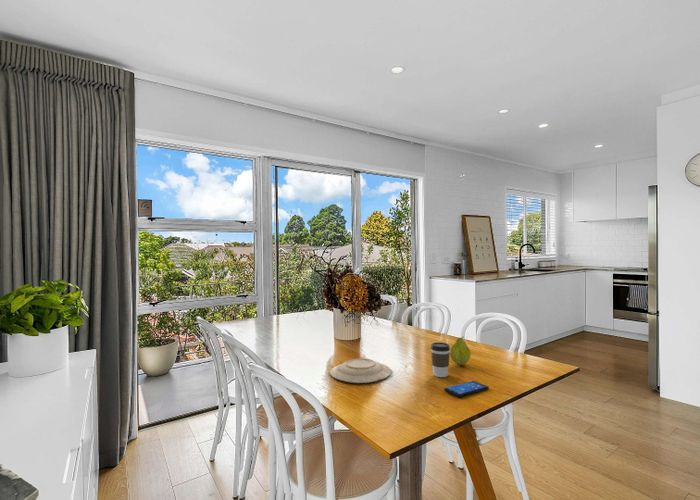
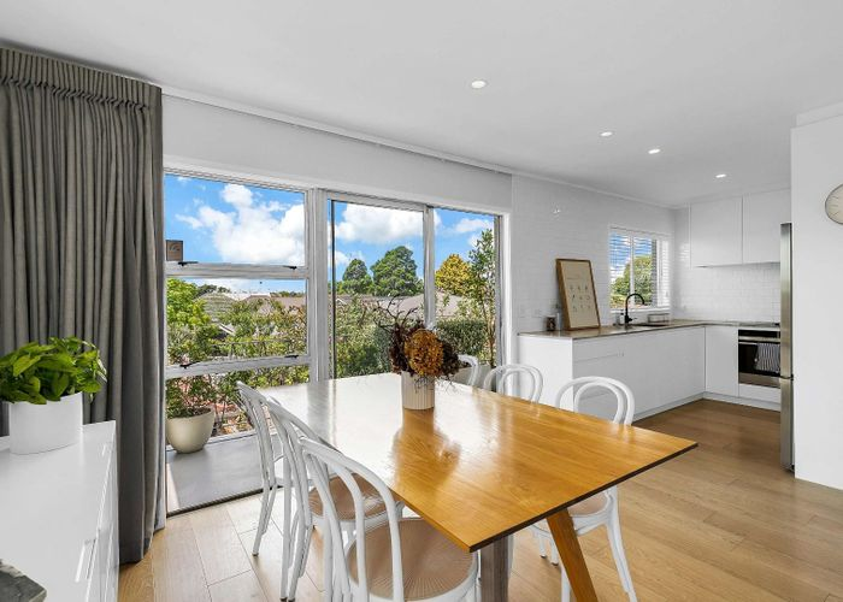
- plate [329,358,392,384]
- smartphone [443,380,490,398]
- fruit [449,335,472,366]
- coffee cup [430,341,451,378]
